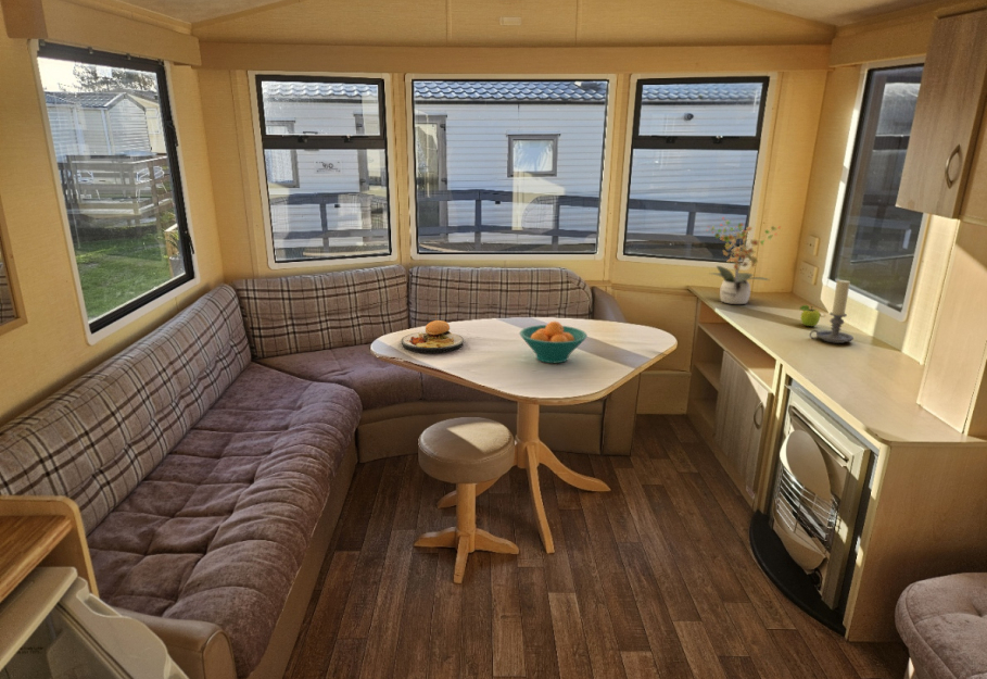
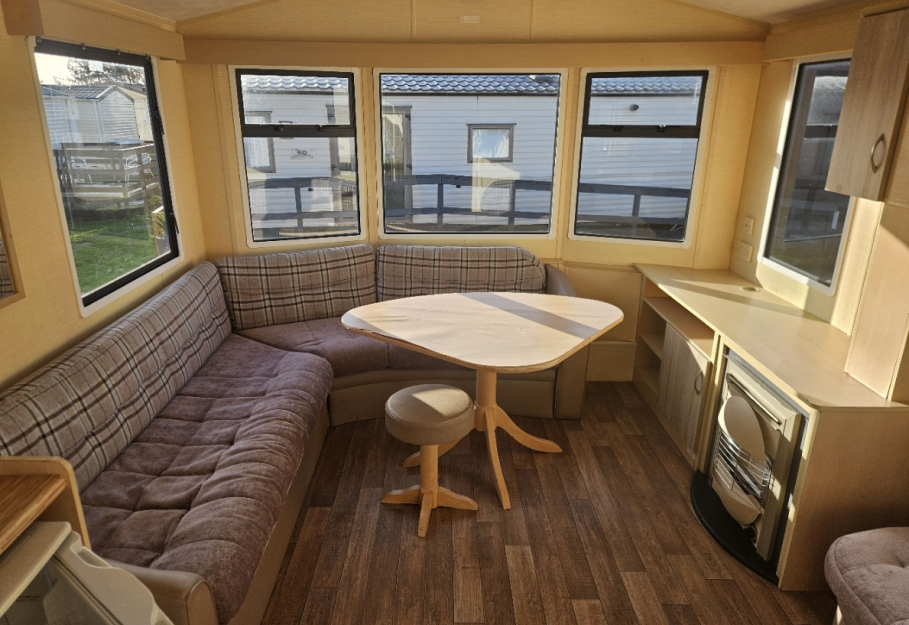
- fruit bowl [519,320,589,364]
- fruit [798,304,821,327]
- potted plant [705,216,782,305]
- plate [400,313,465,354]
- candle holder [809,279,855,344]
